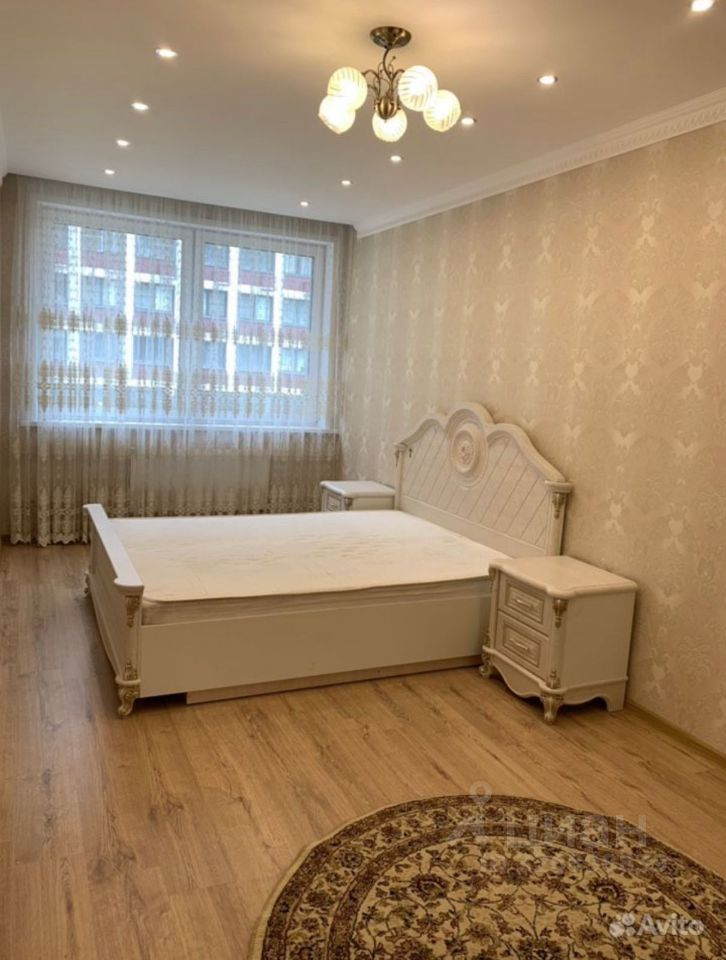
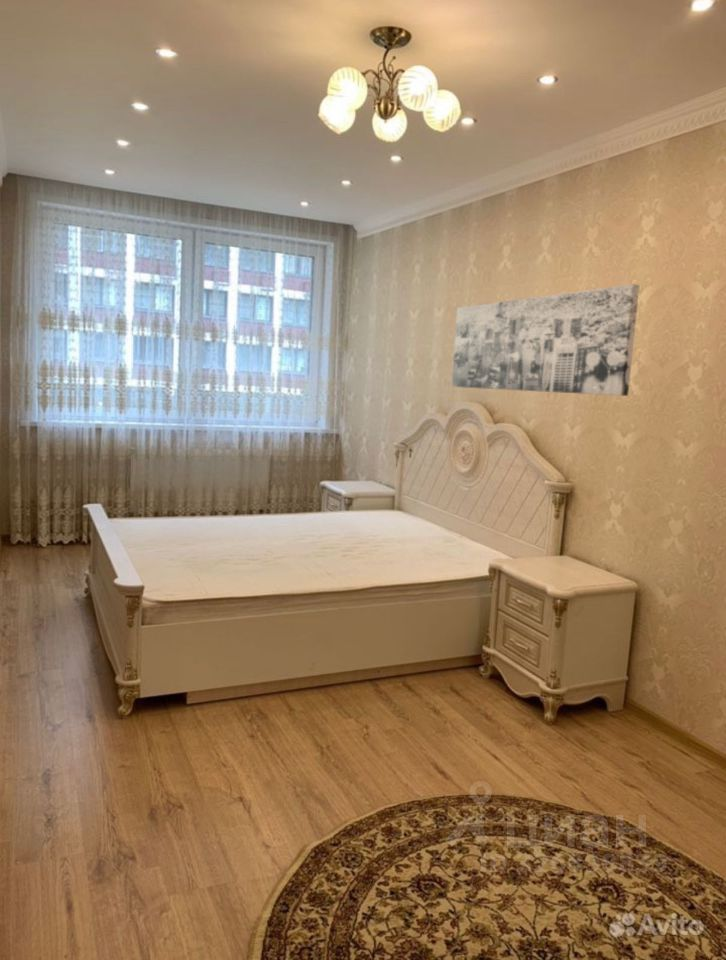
+ wall art [451,283,640,397]
